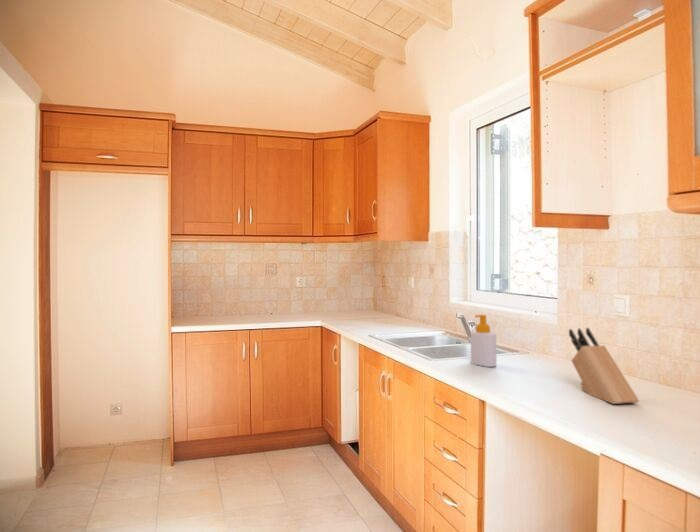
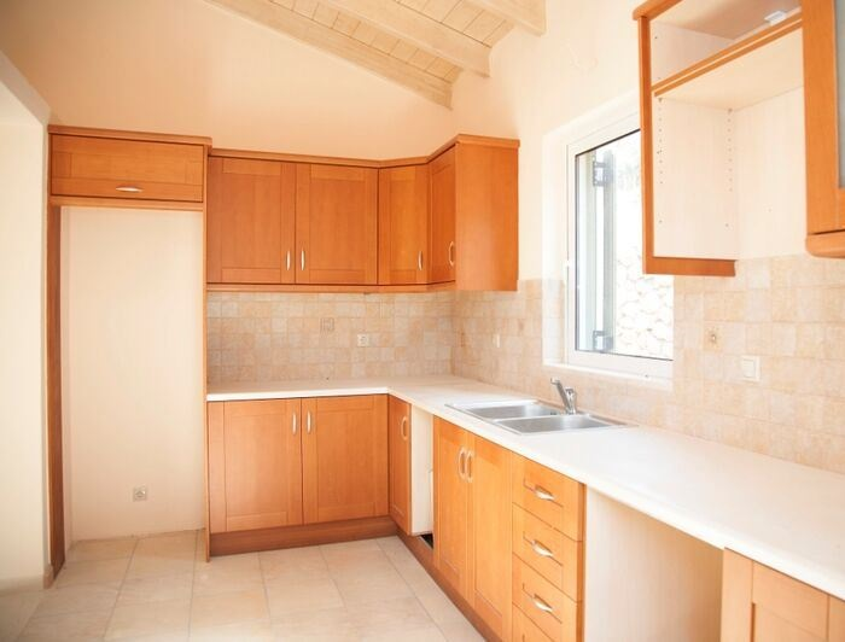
- knife block [568,327,640,405]
- soap bottle [470,314,497,368]
